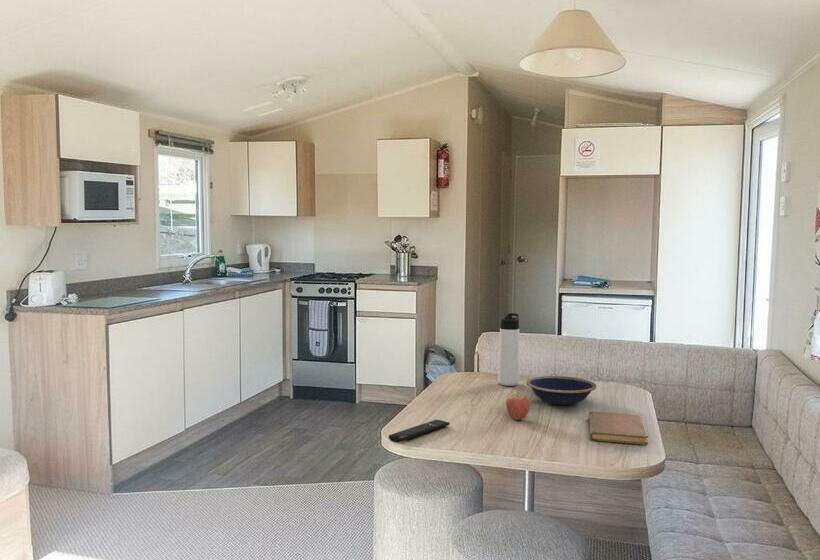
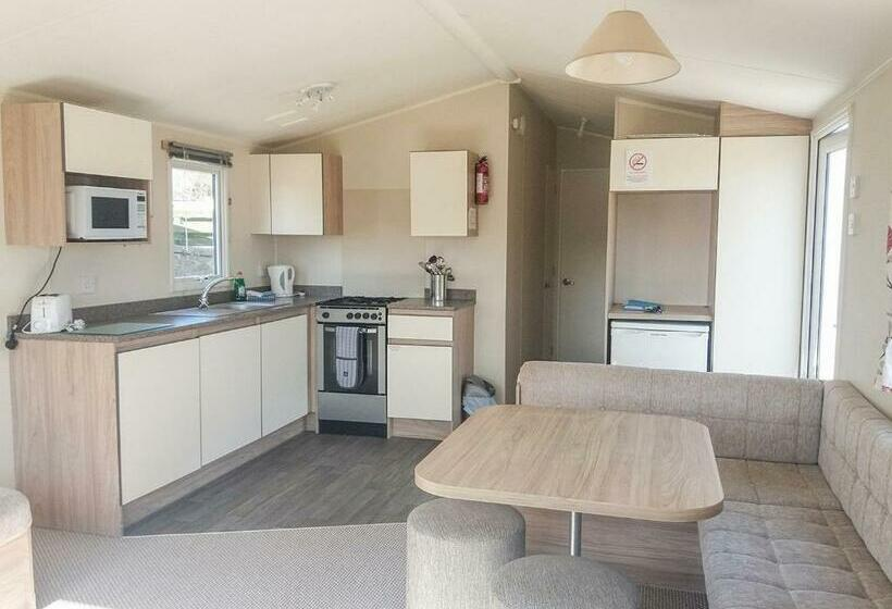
- fruit [505,388,531,421]
- bowl [525,375,597,406]
- thermos bottle [497,312,520,387]
- notebook [588,410,649,446]
- remote control [388,418,451,443]
